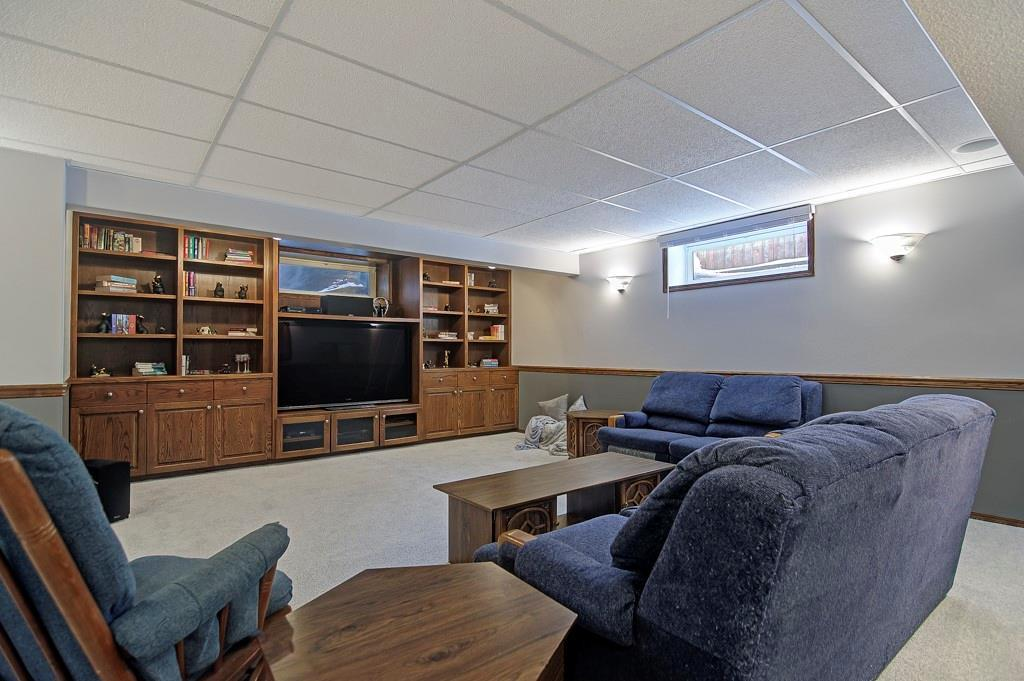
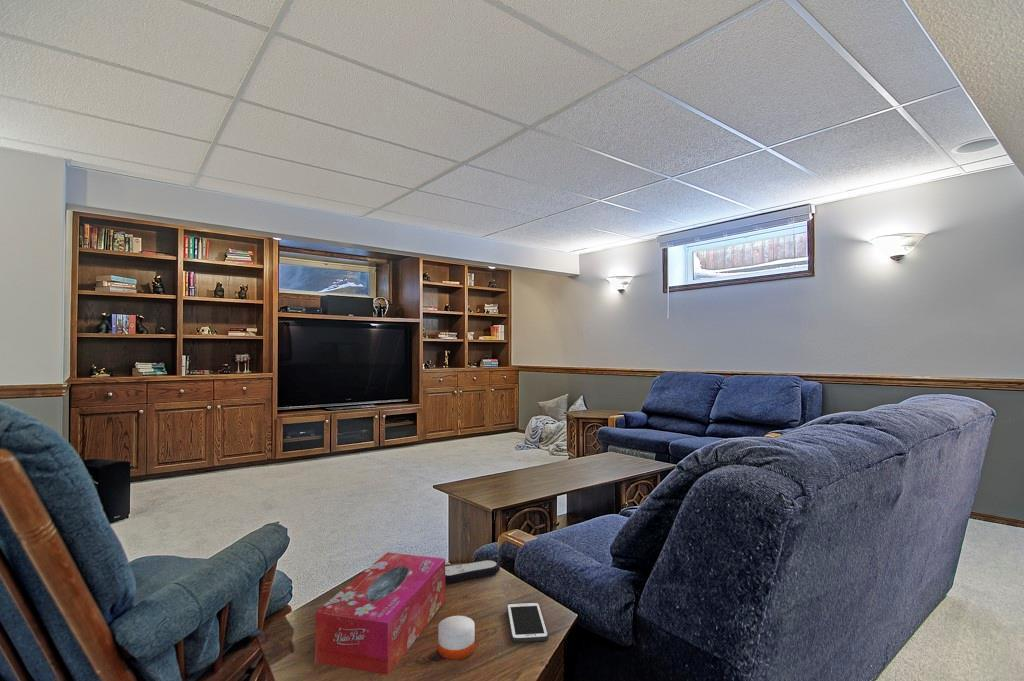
+ tissue box [314,551,446,676]
+ cell phone [506,601,549,643]
+ candle [437,615,476,661]
+ remote control [445,559,501,584]
